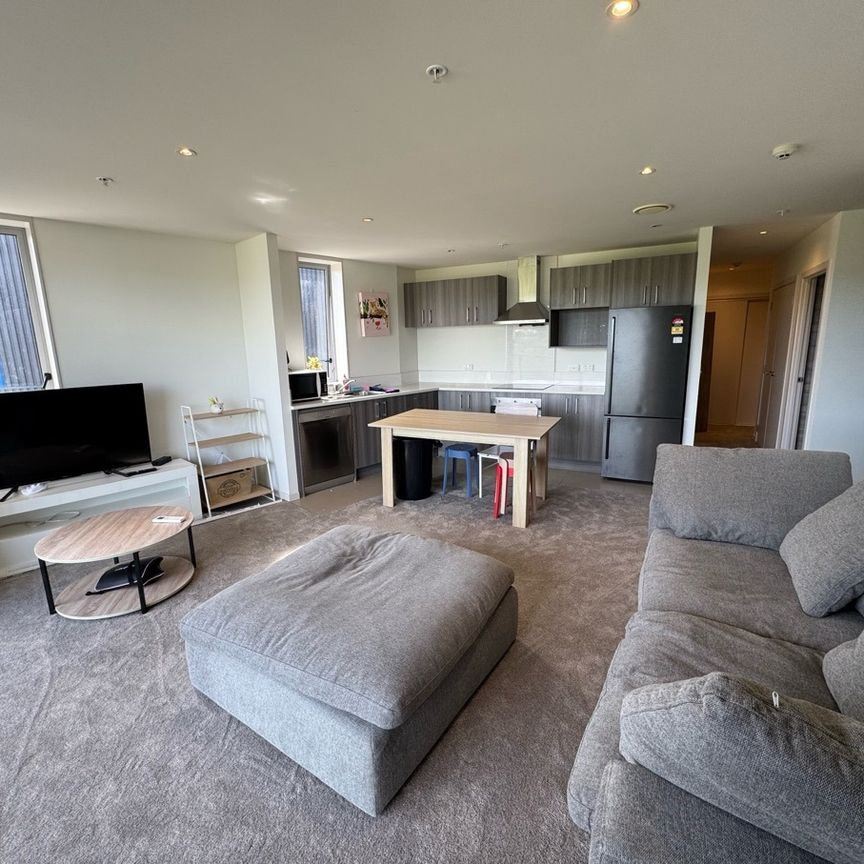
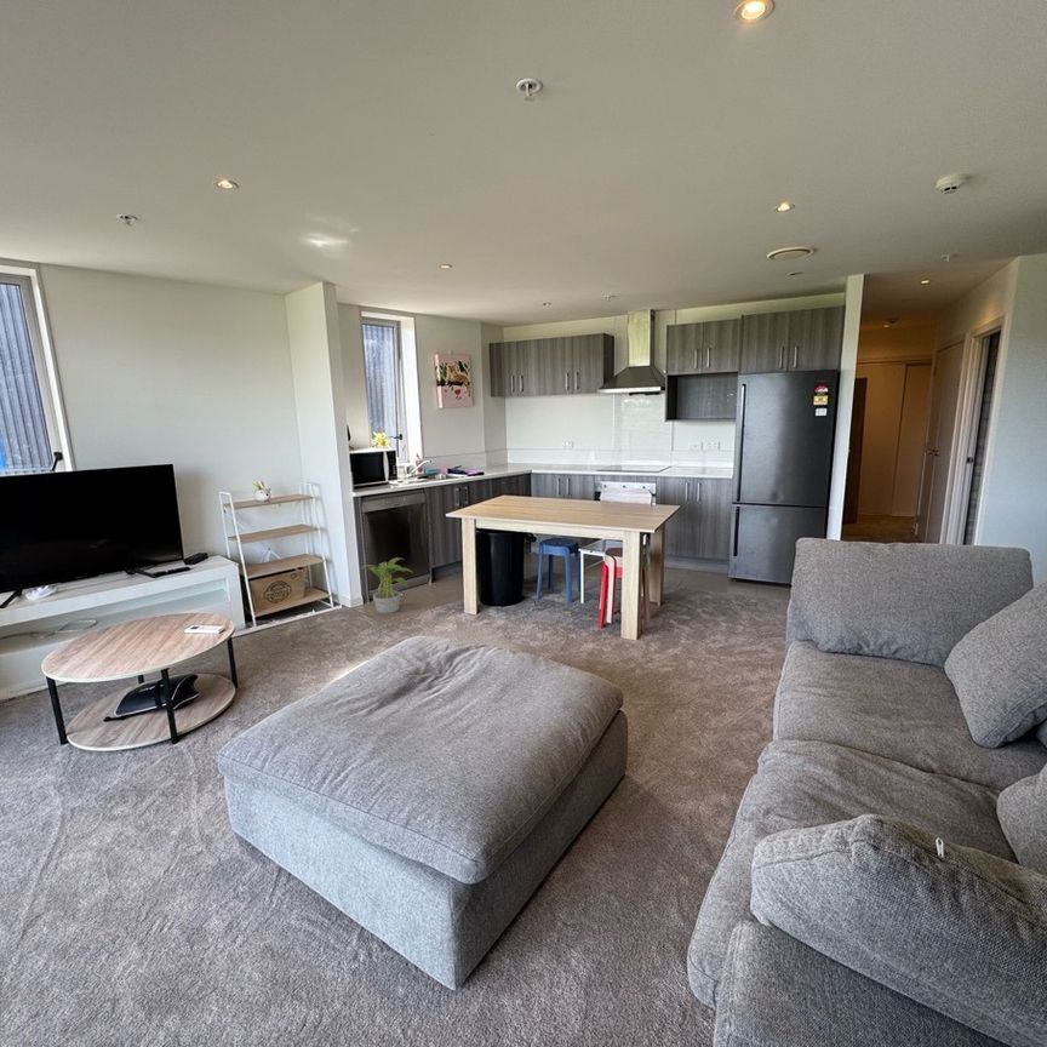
+ potted plant [360,556,414,614]
